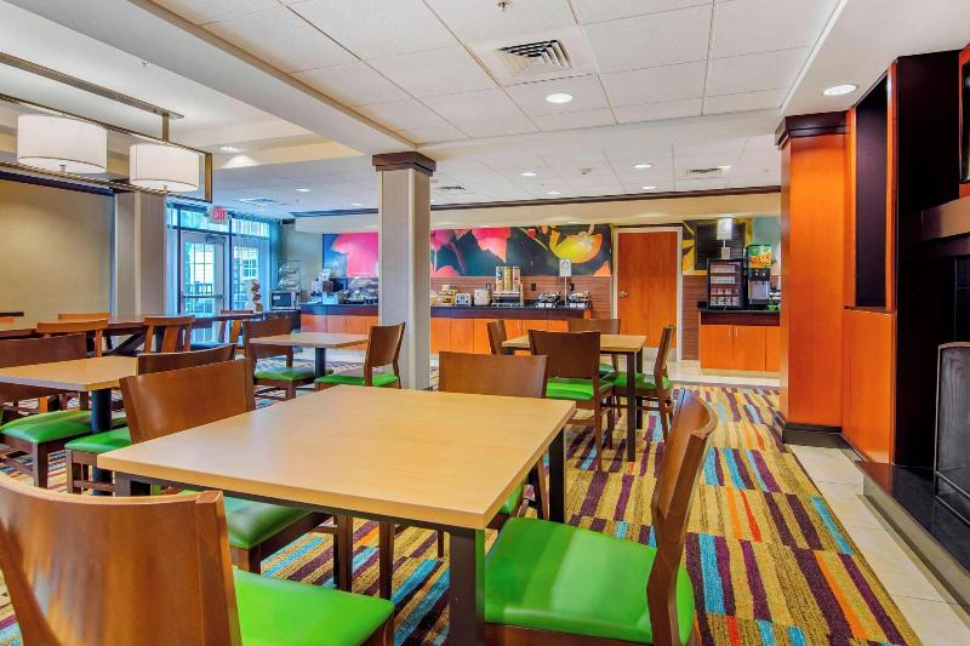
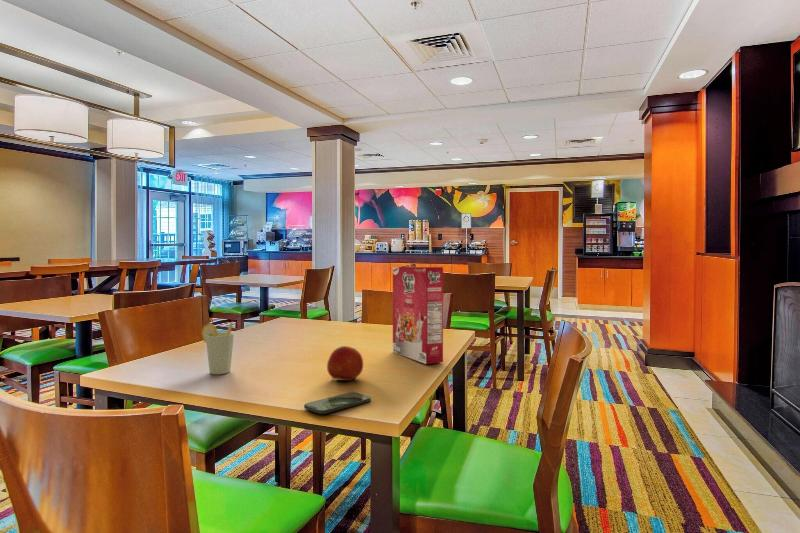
+ fruit [326,345,364,382]
+ smartphone [303,391,372,415]
+ cup [201,322,235,375]
+ cereal box [392,266,444,365]
